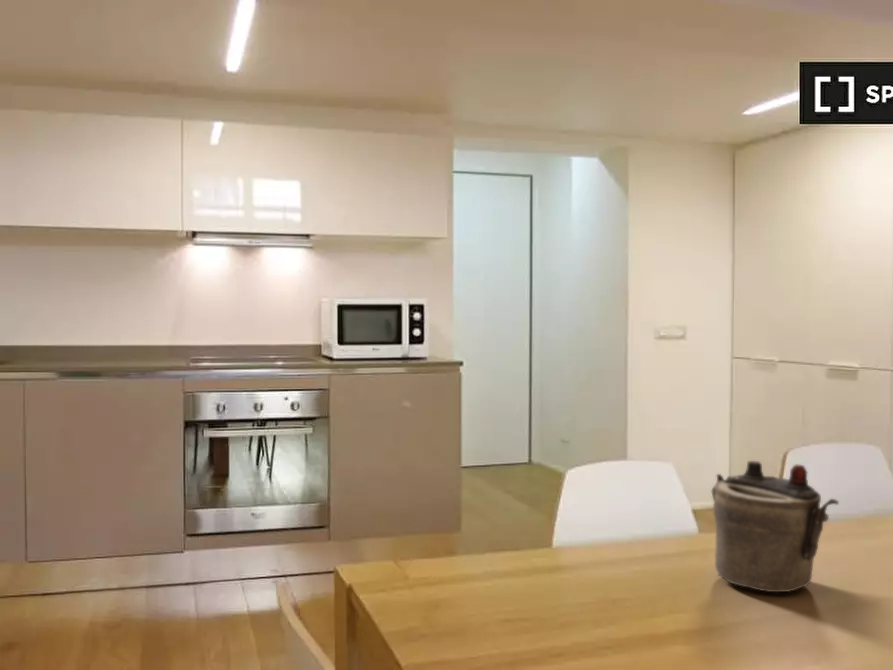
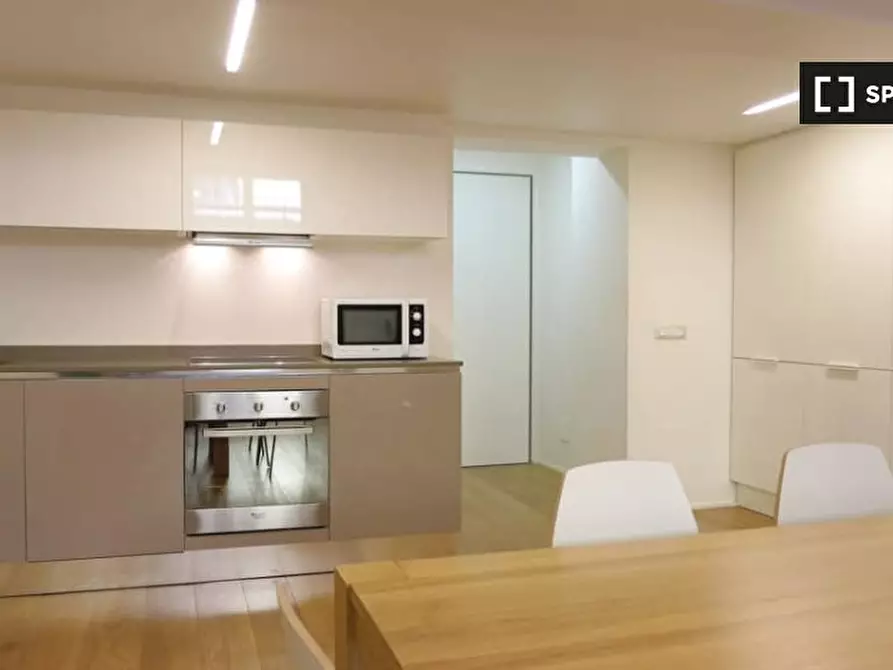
- teapot [711,460,840,593]
